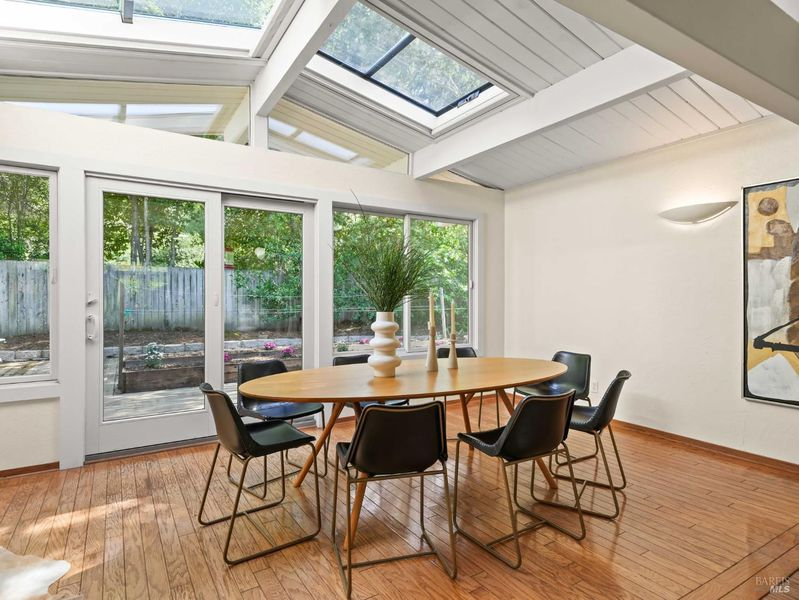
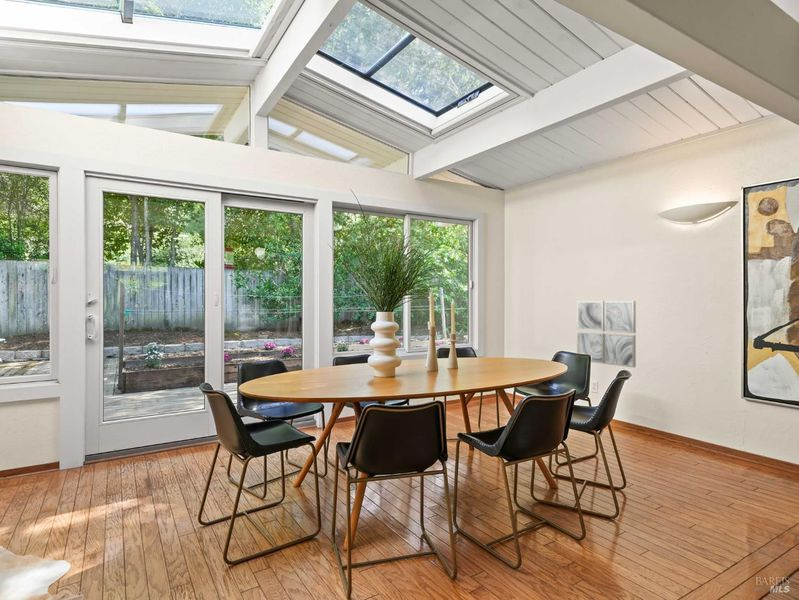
+ wall art [576,300,637,368]
